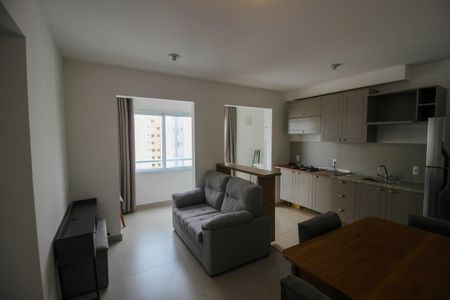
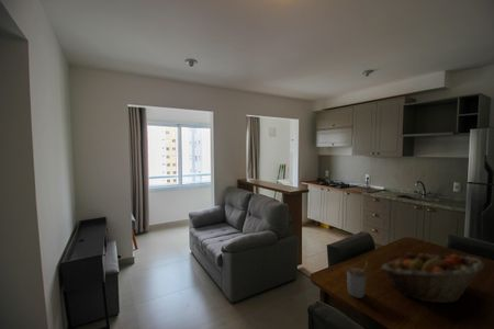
+ fruit basket [380,251,485,304]
+ utensil holder [344,261,373,299]
